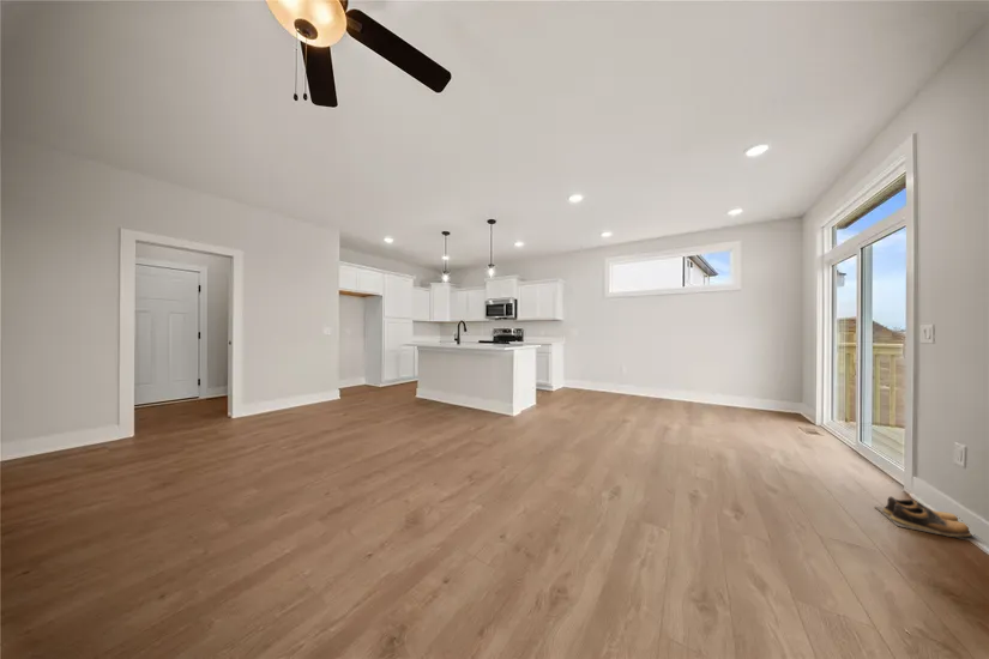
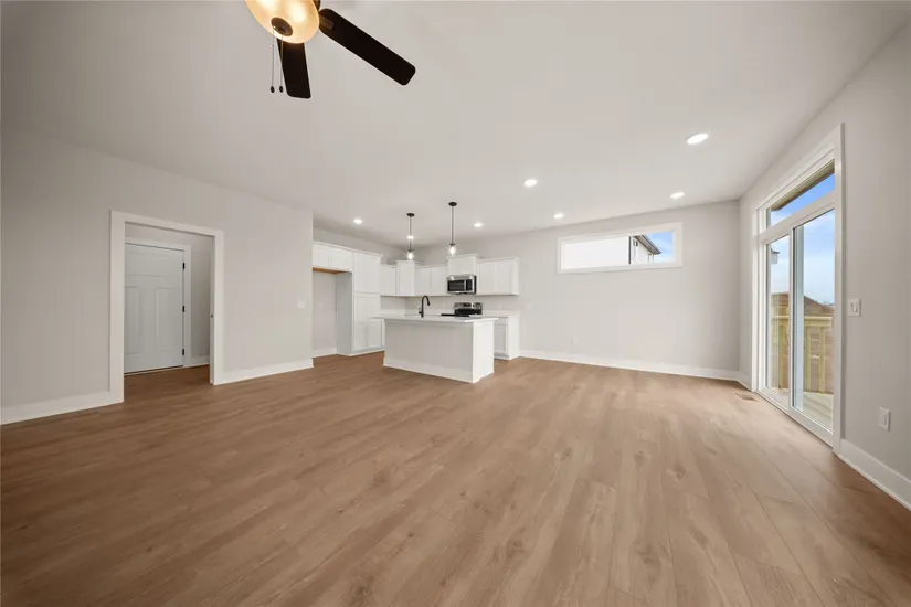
- shoes [874,496,983,544]
